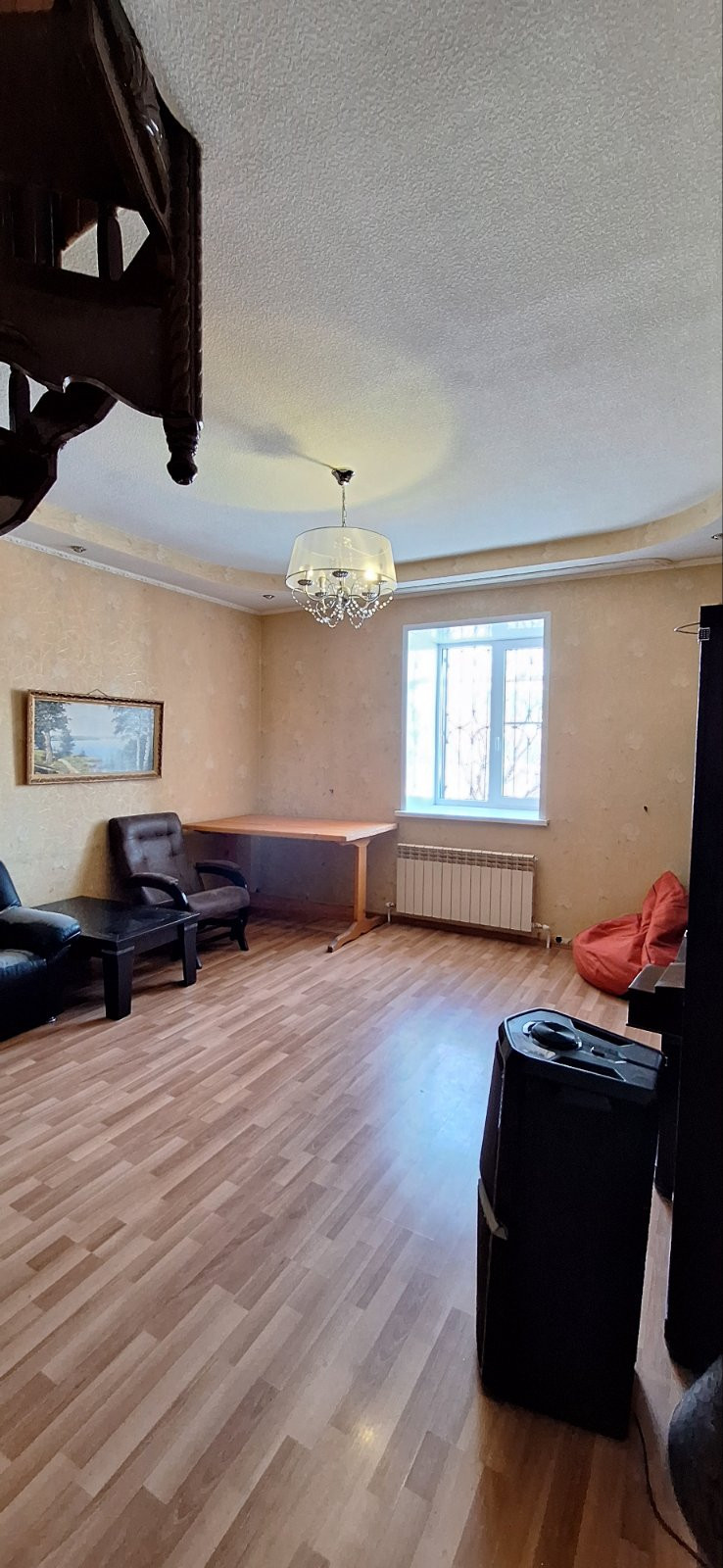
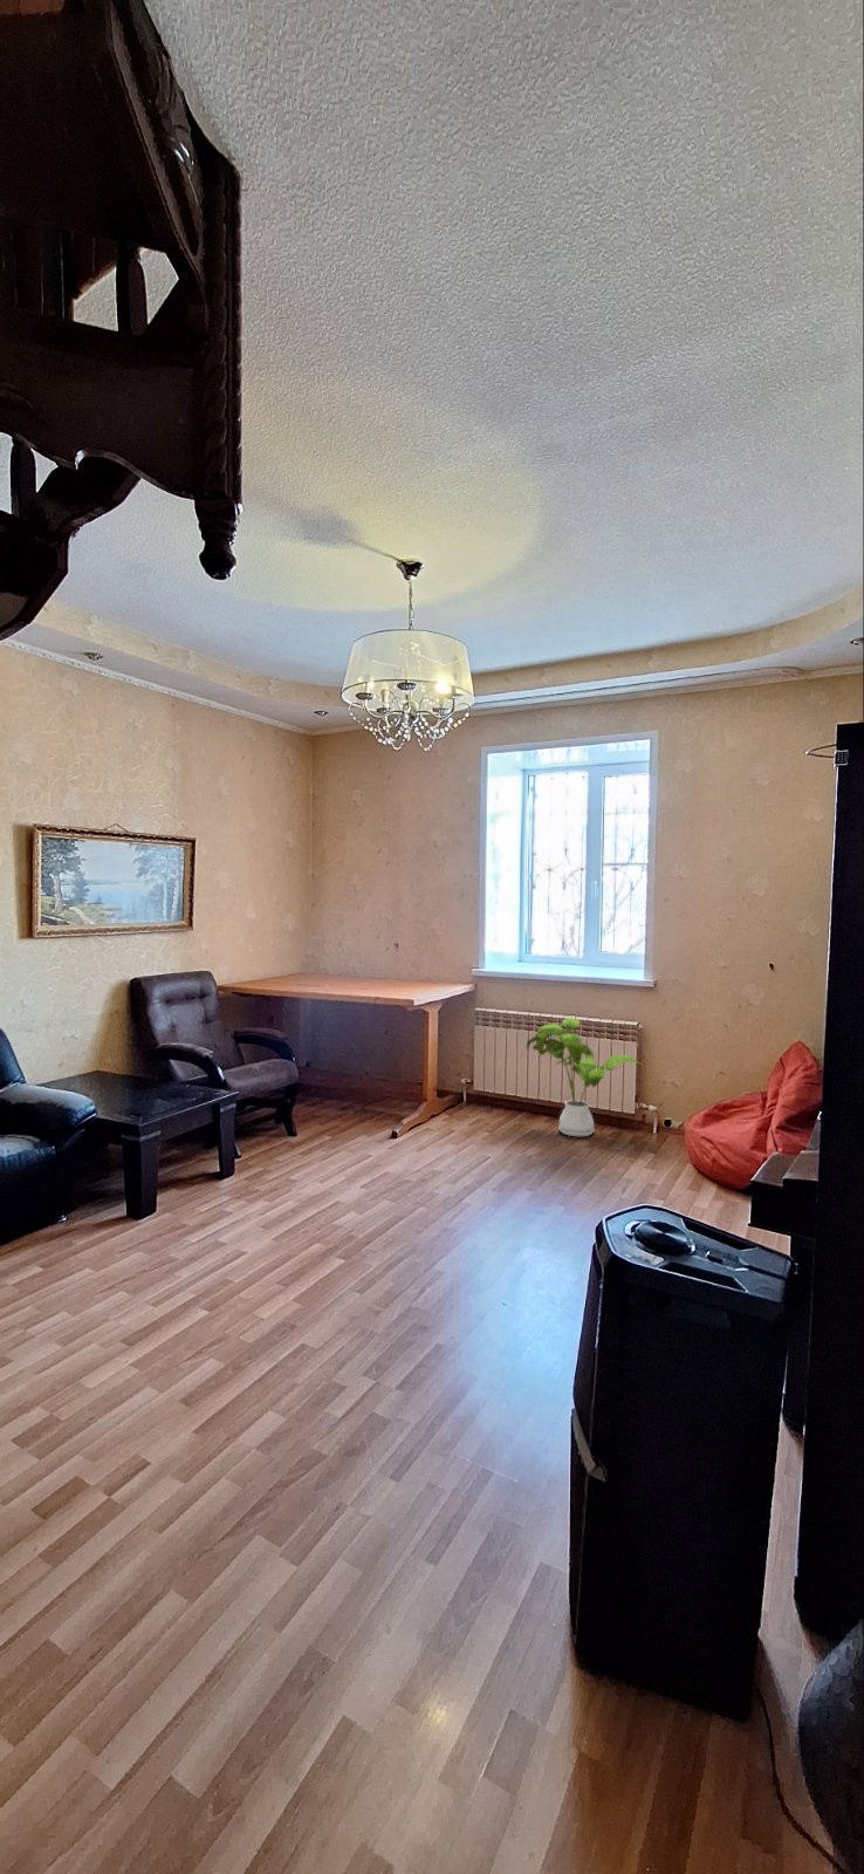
+ house plant [526,1017,645,1138]
